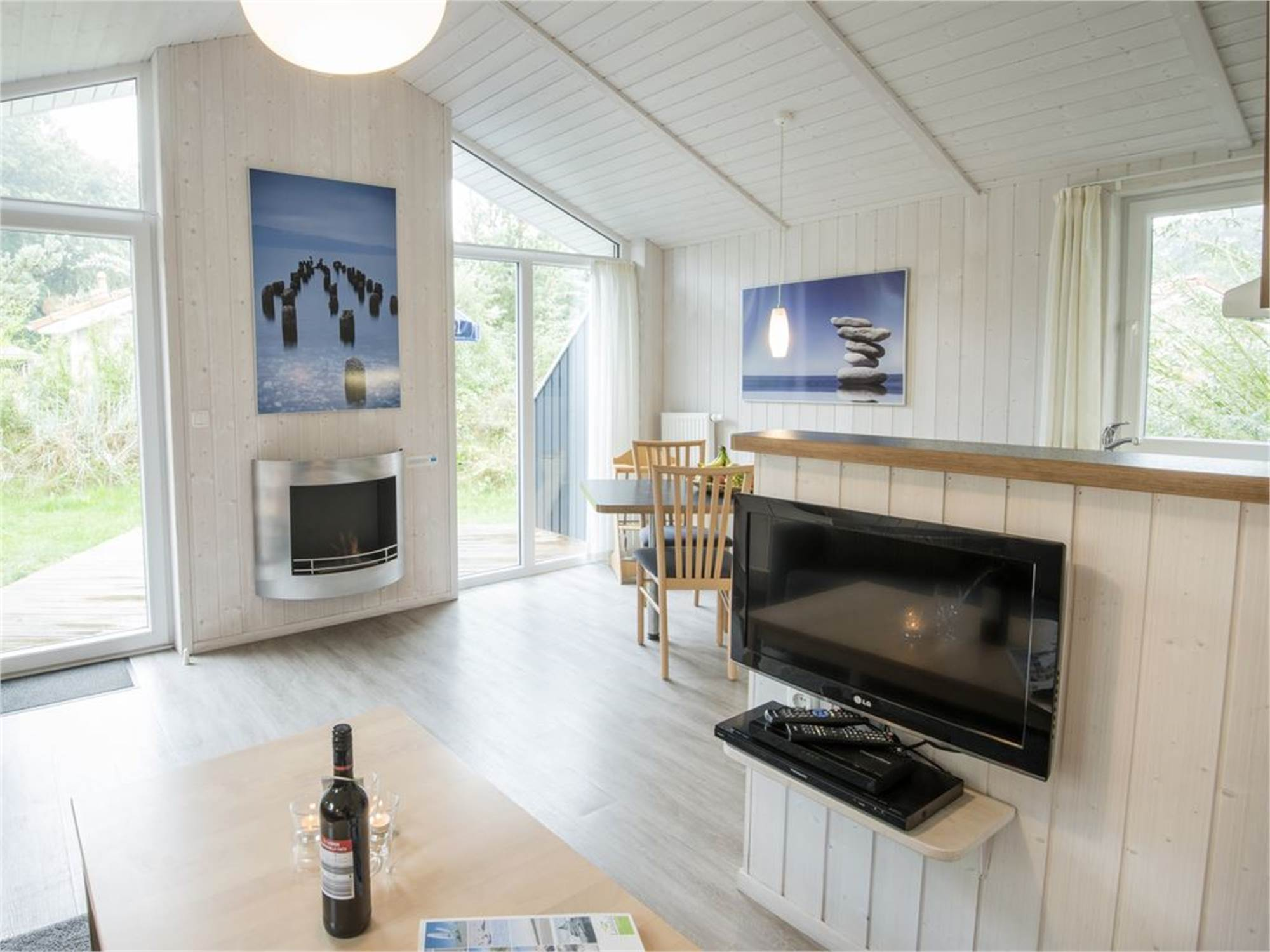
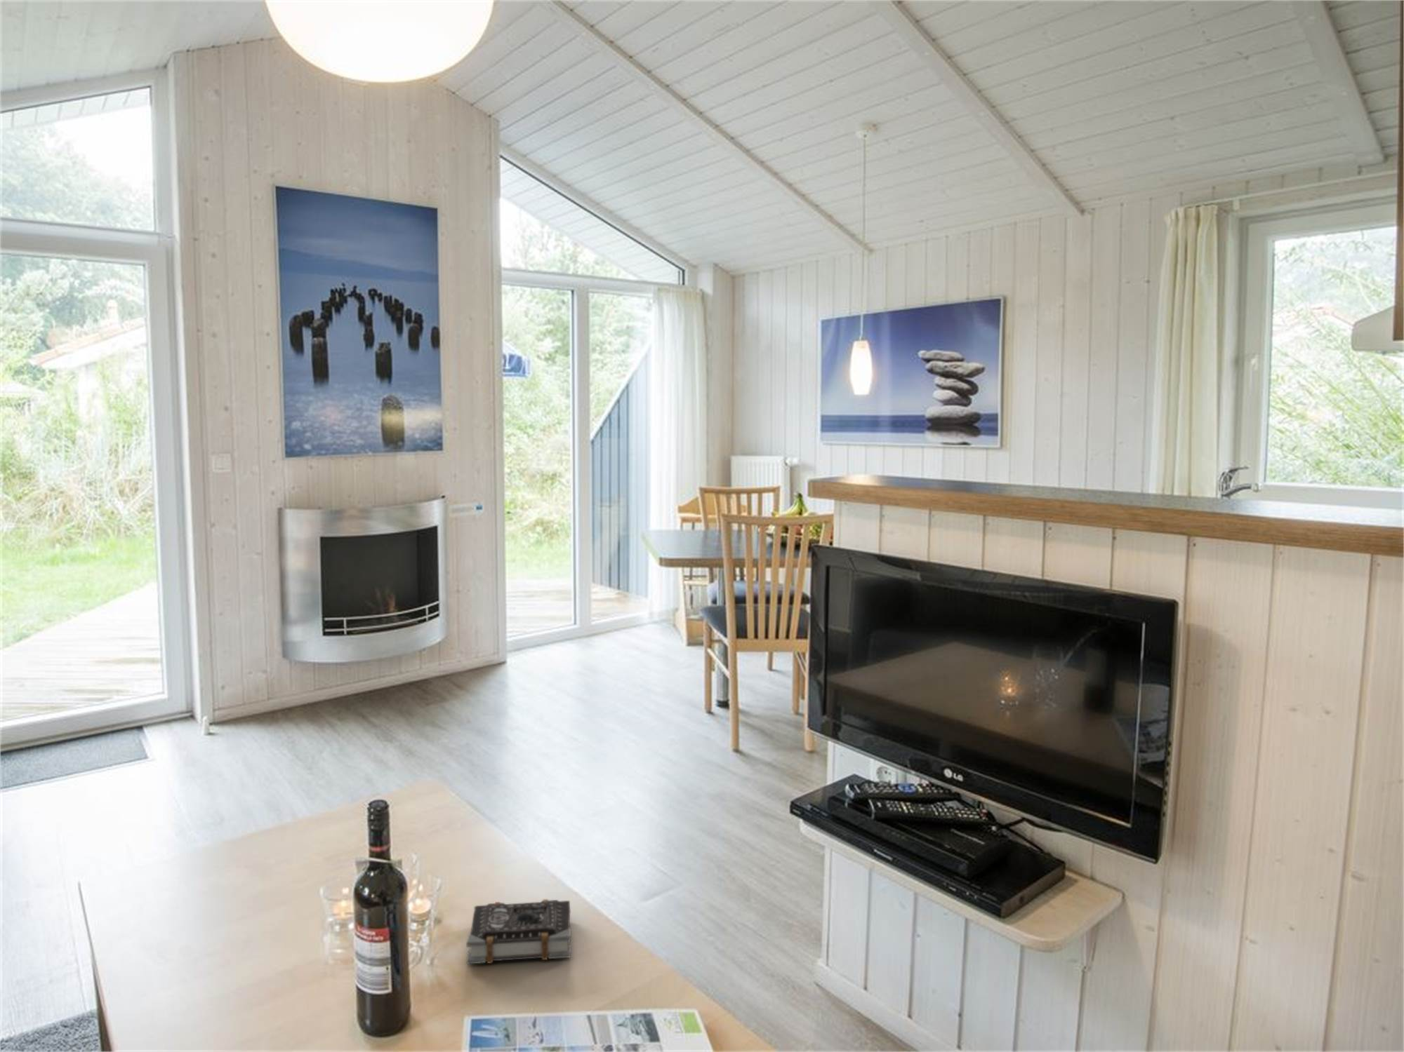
+ book [465,898,572,965]
